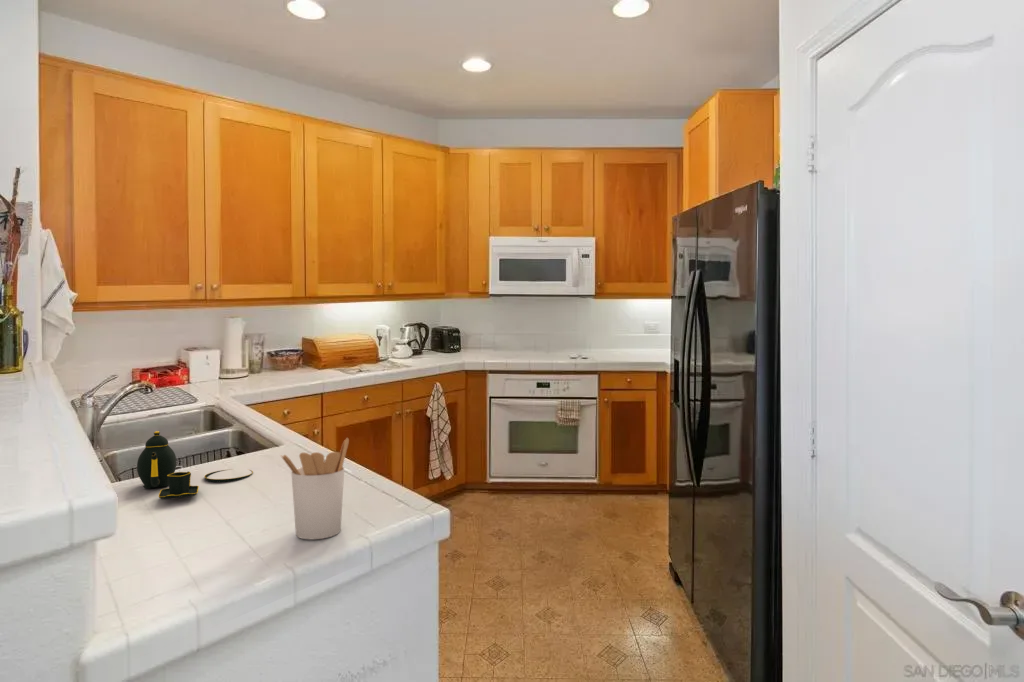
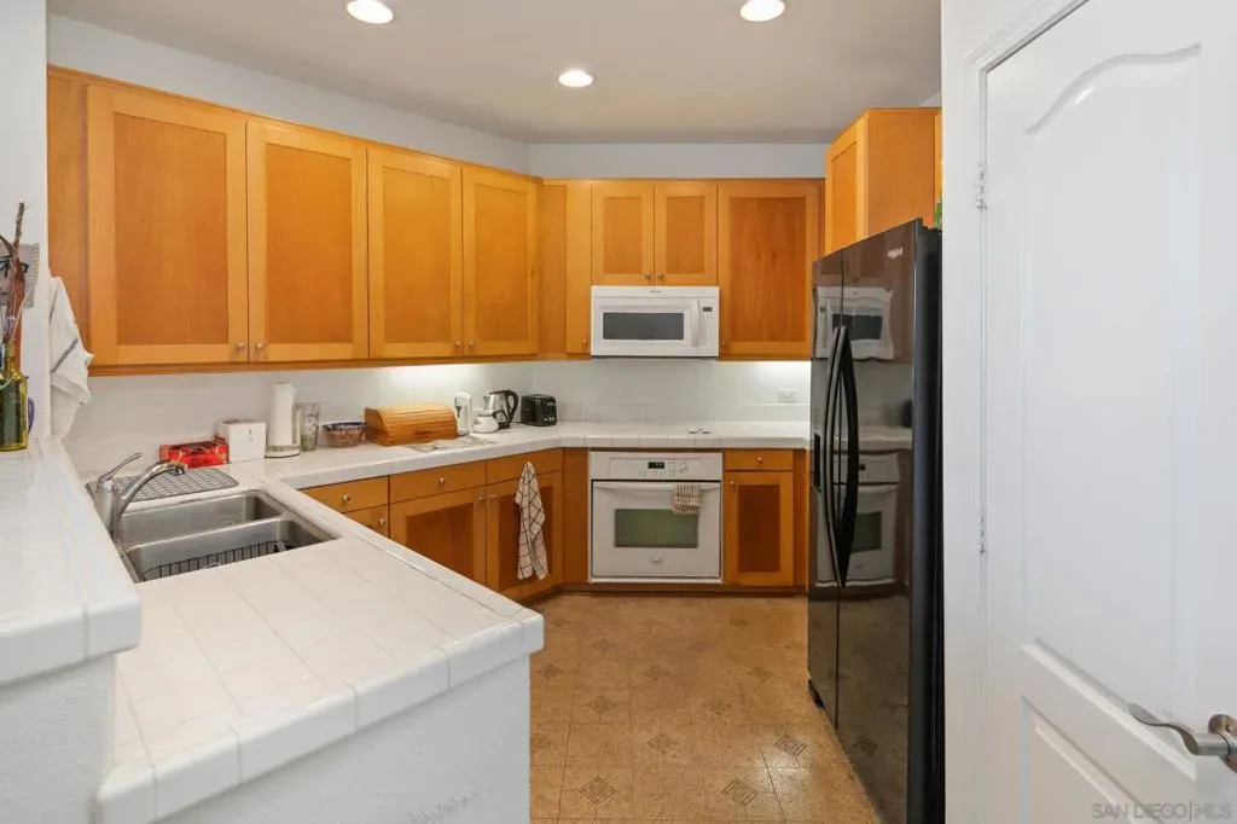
- utensil holder [279,437,350,540]
- teapot [136,430,254,500]
